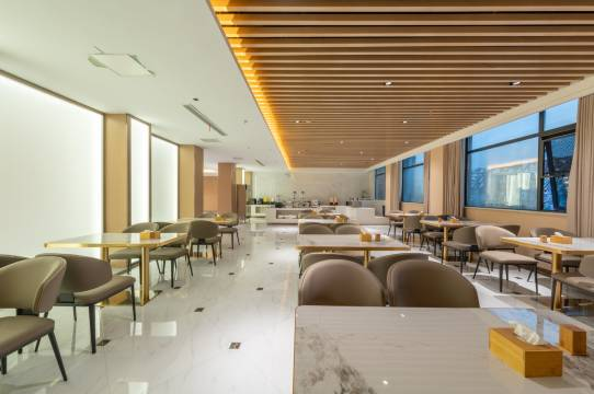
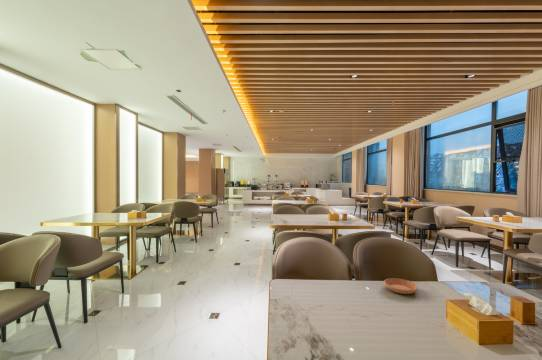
+ saucer [383,277,419,295]
